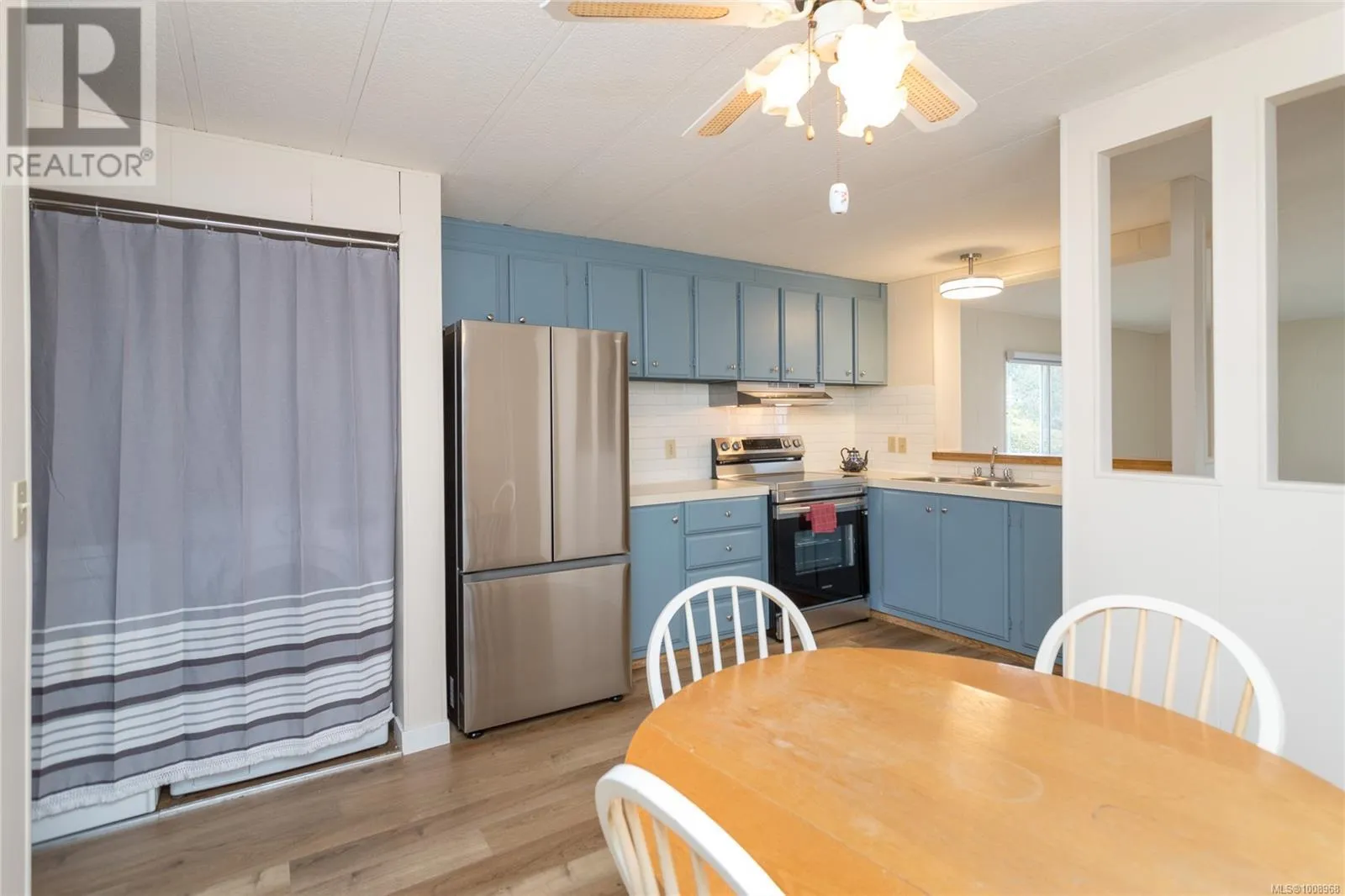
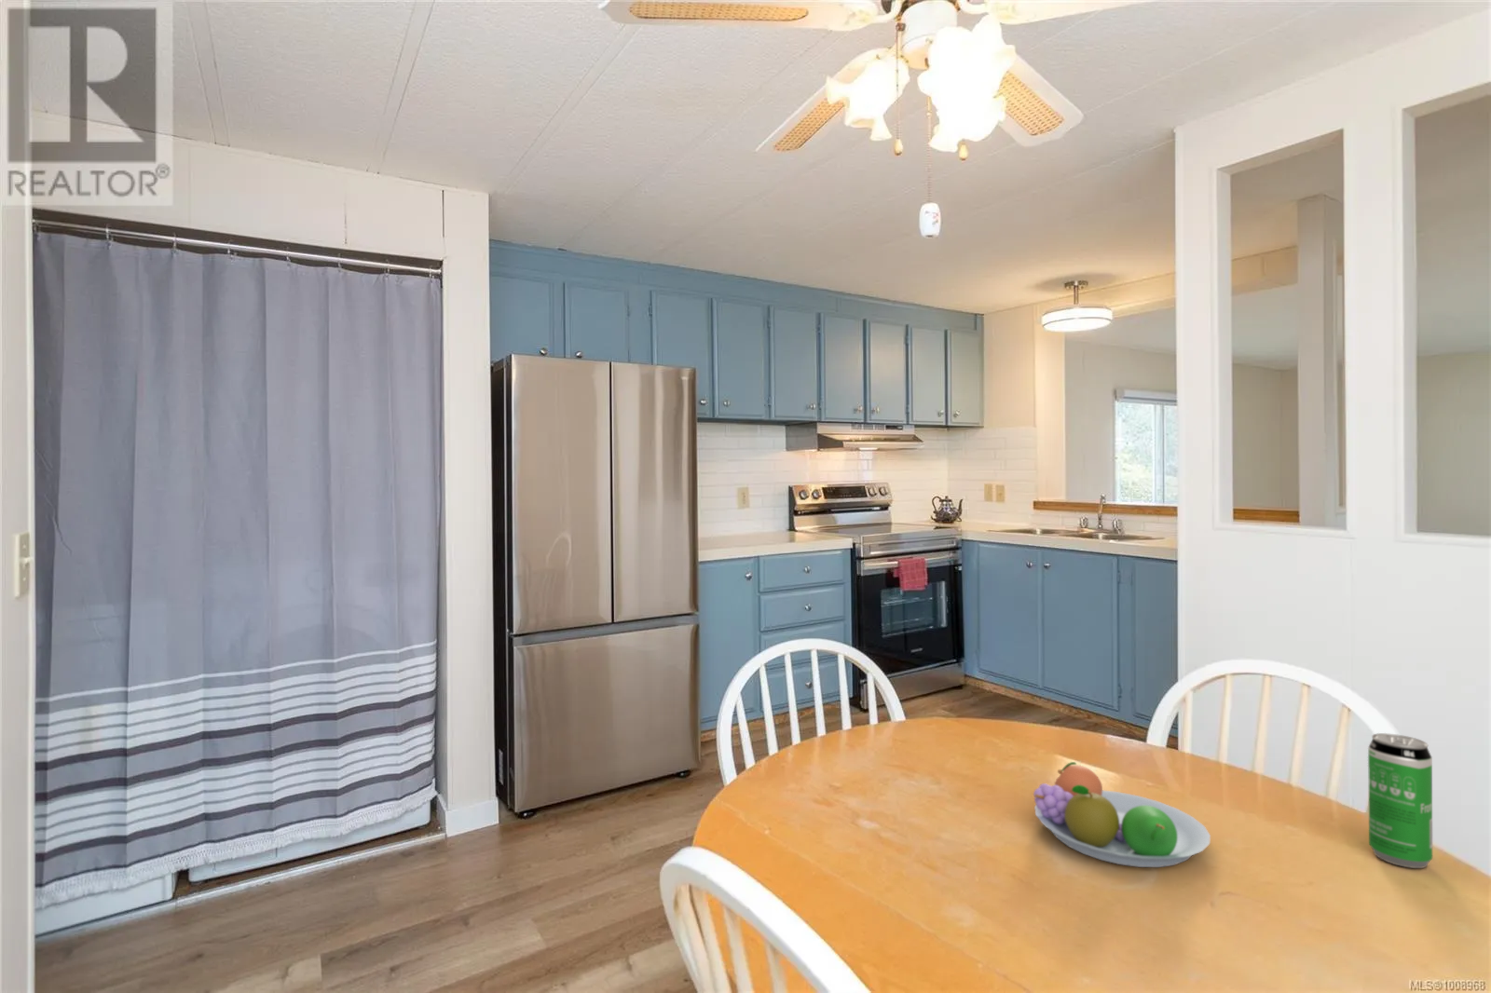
+ fruit bowl [1032,761,1212,868]
+ beverage can [1367,733,1433,869]
